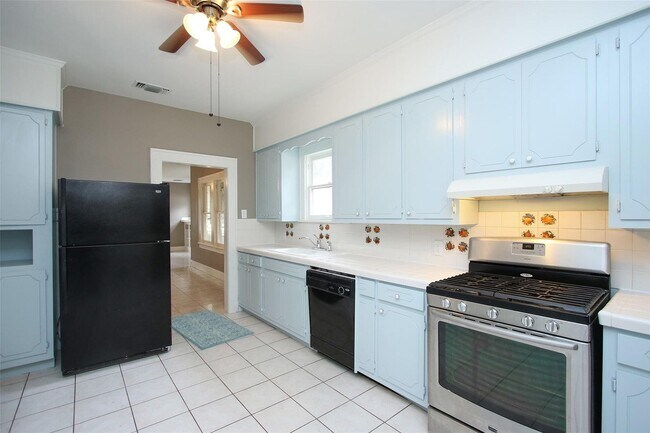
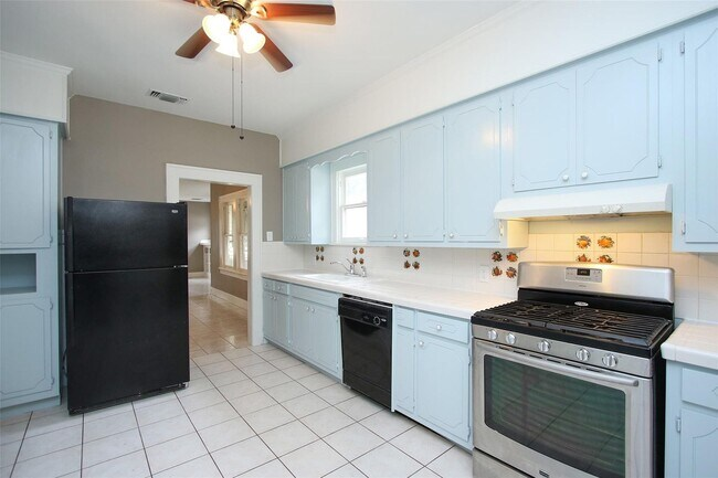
- rug [171,309,255,350]
